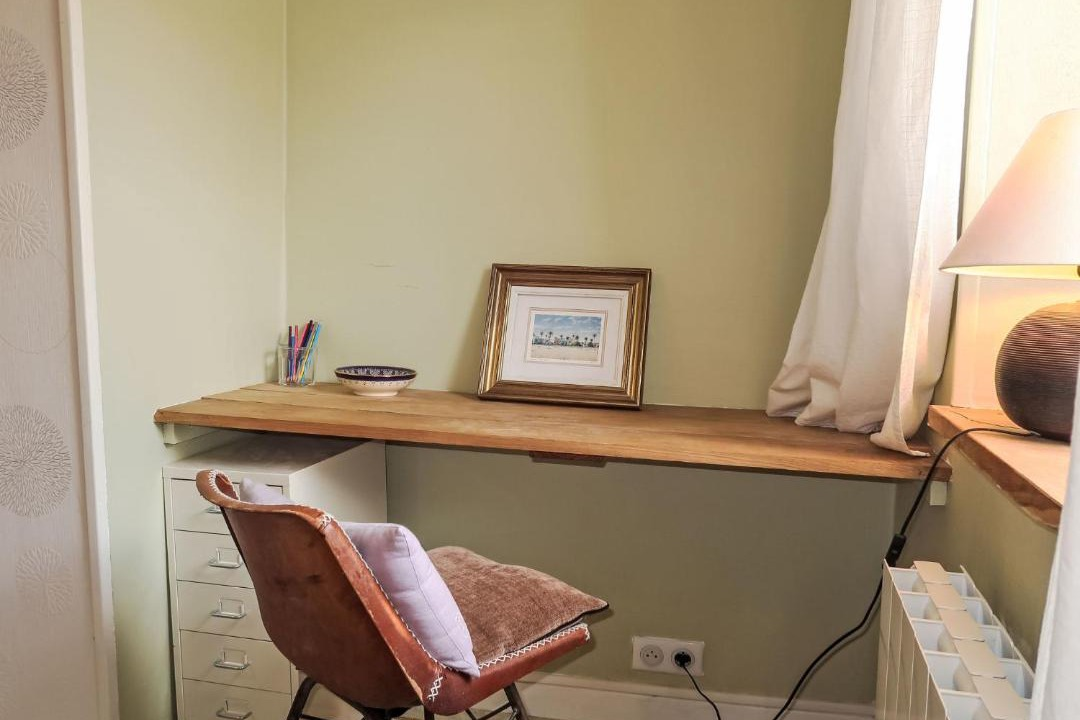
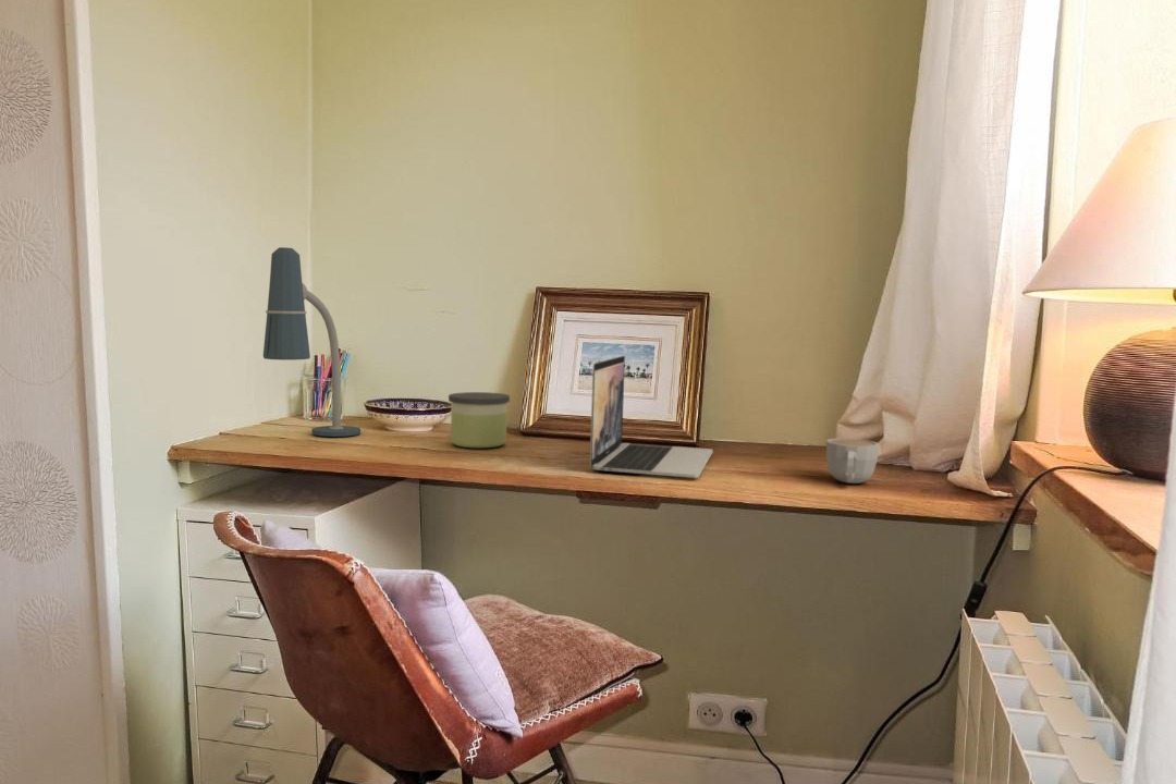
+ desk lamp [262,246,362,438]
+ laptop [589,354,714,479]
+ candle [448,391,511,449]
+ mug [825,438,880,485]
